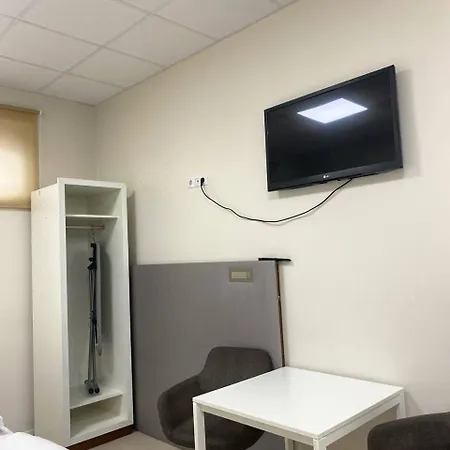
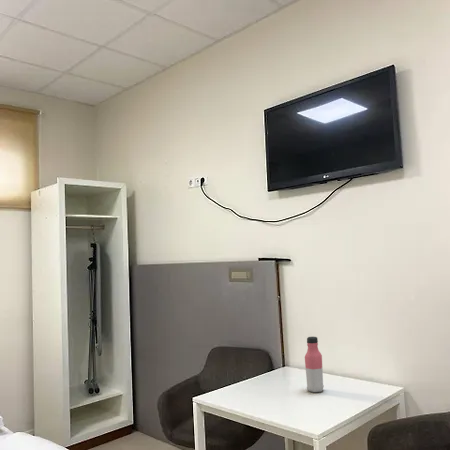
+ water bottle [304,336,325,393]
